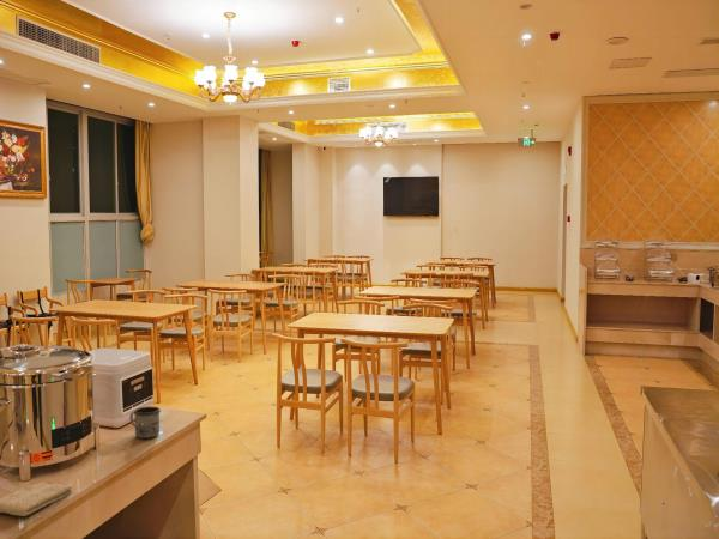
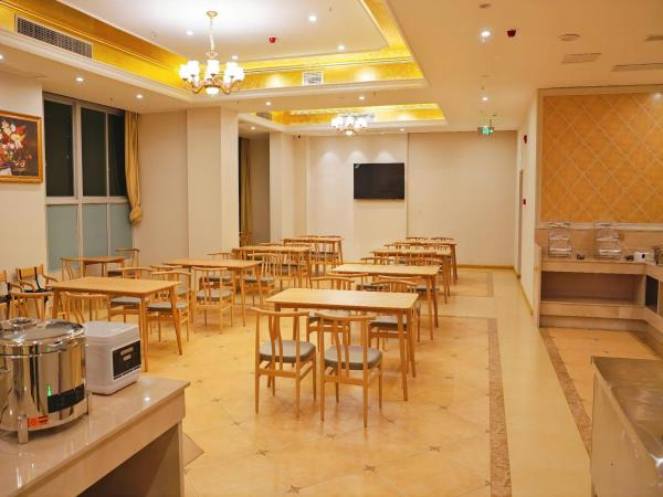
- washcloth [0,480,73,517]
- mug [128,406,162,440]
